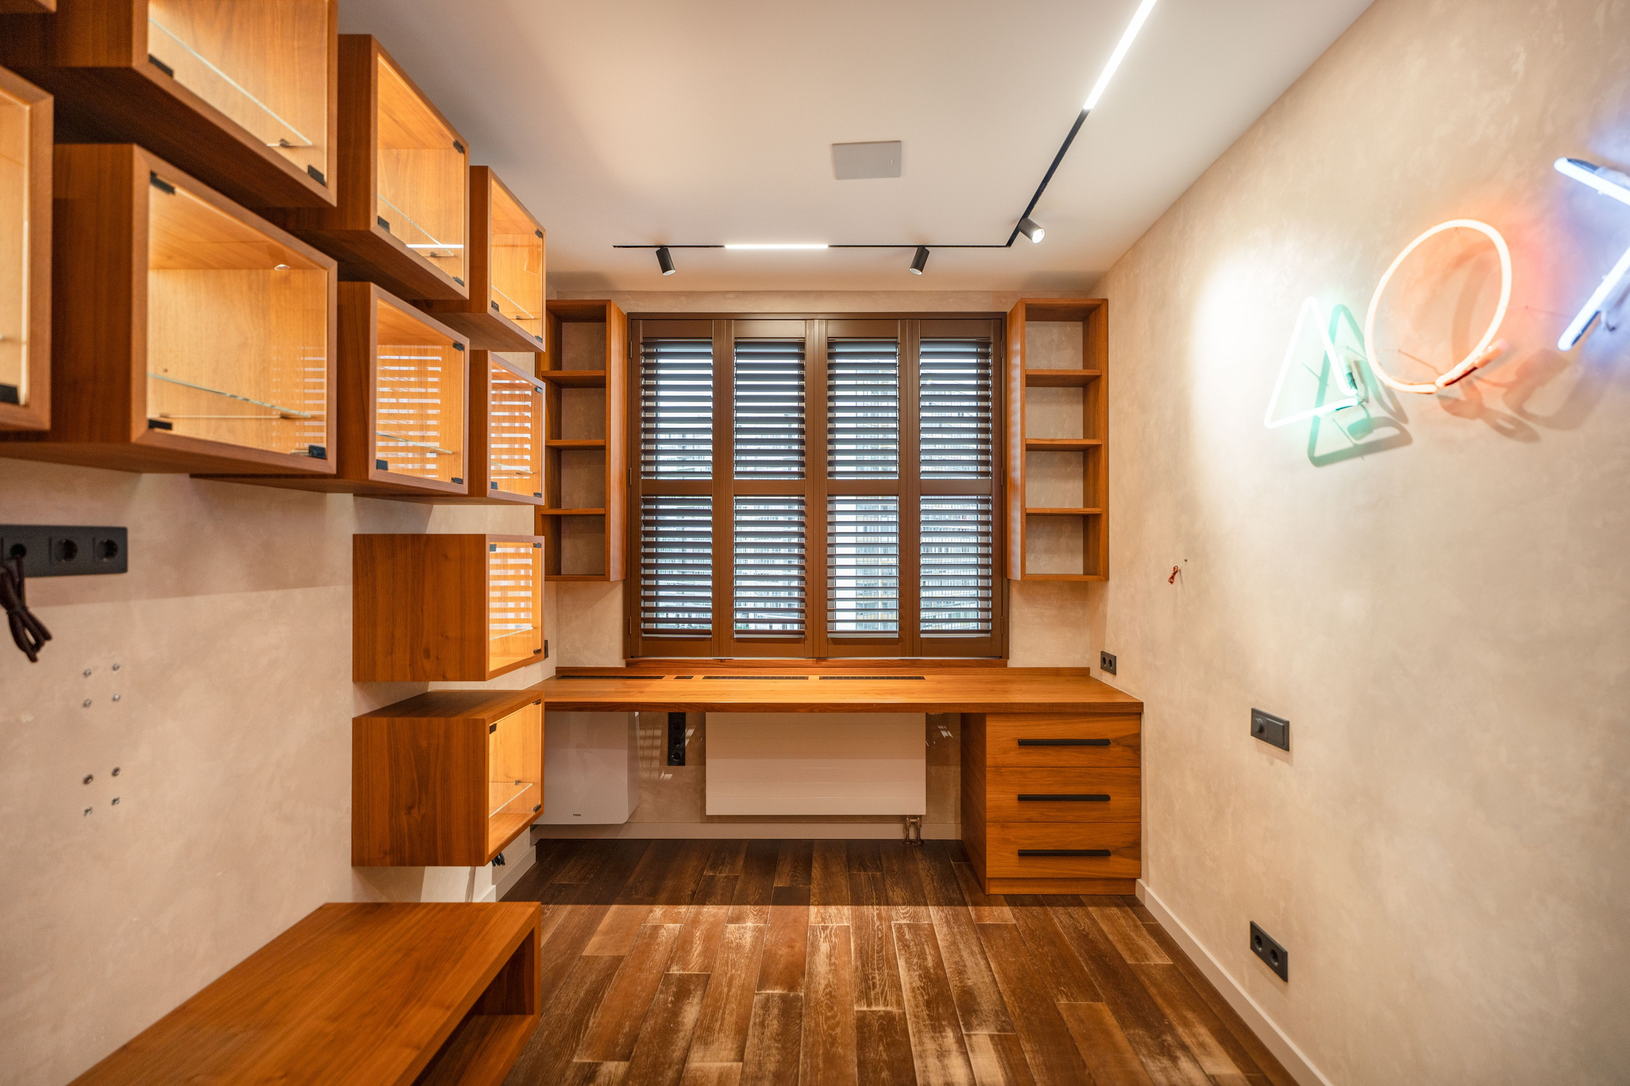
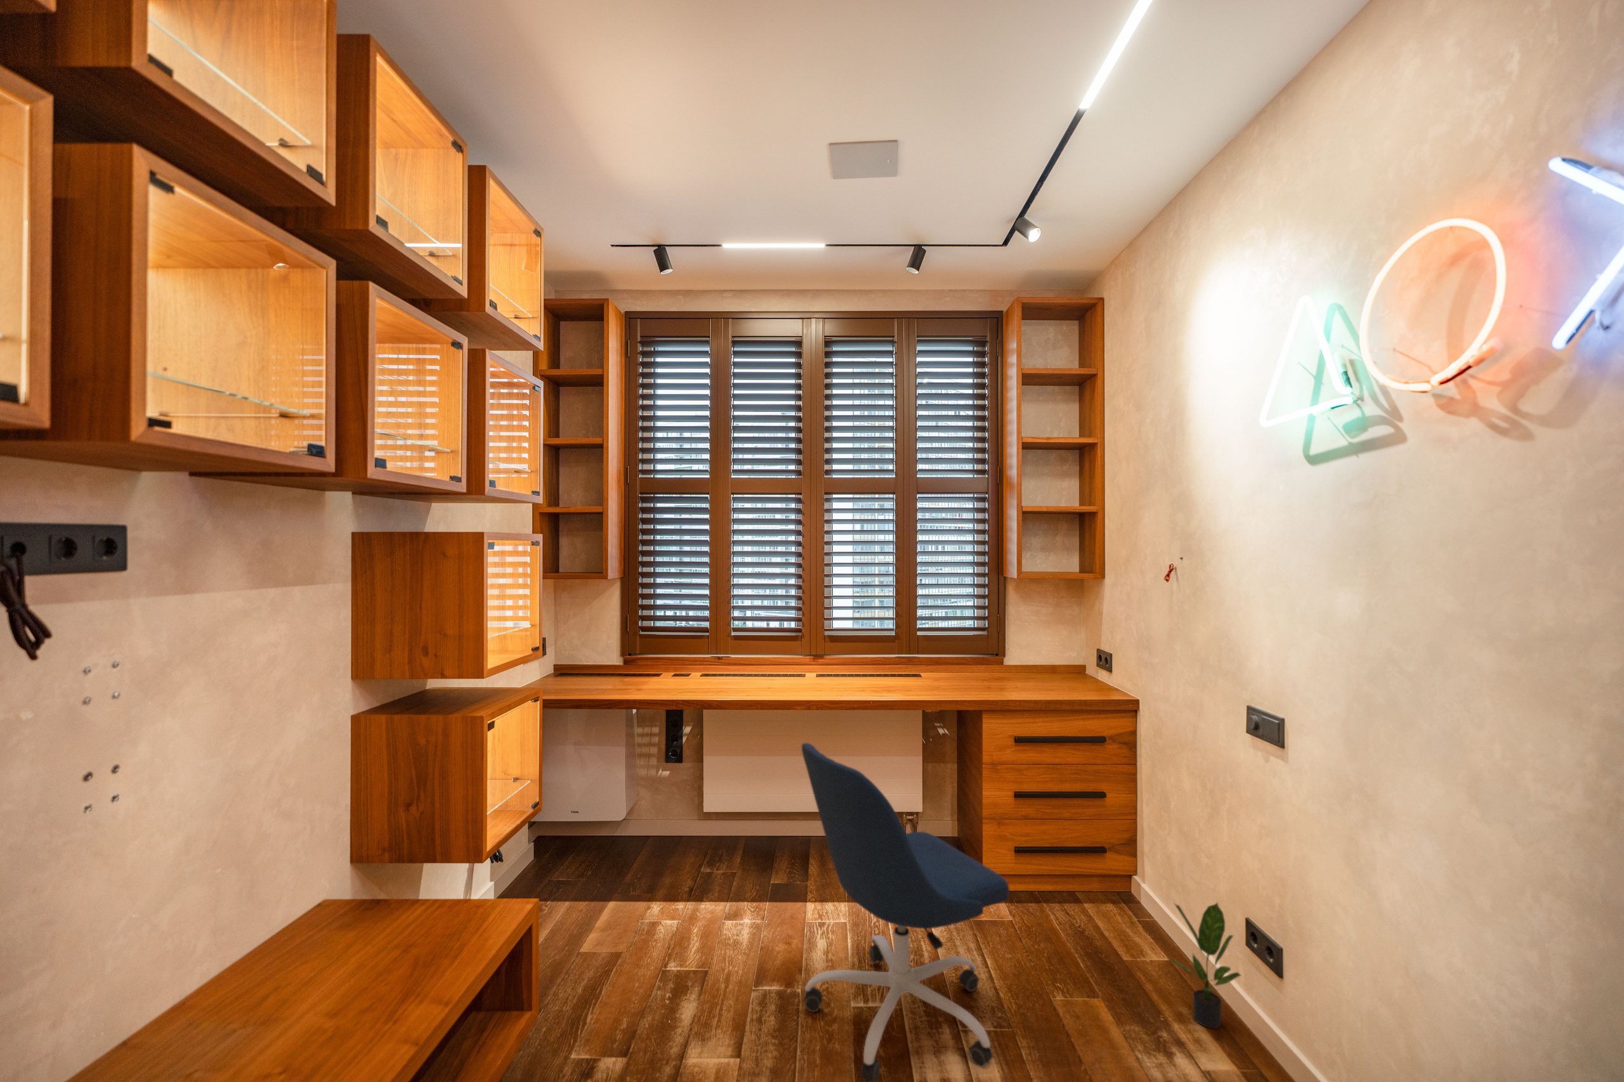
+ office chair [801,743,1010,1082]
+ potted plant [1167,902,1242,1029]
